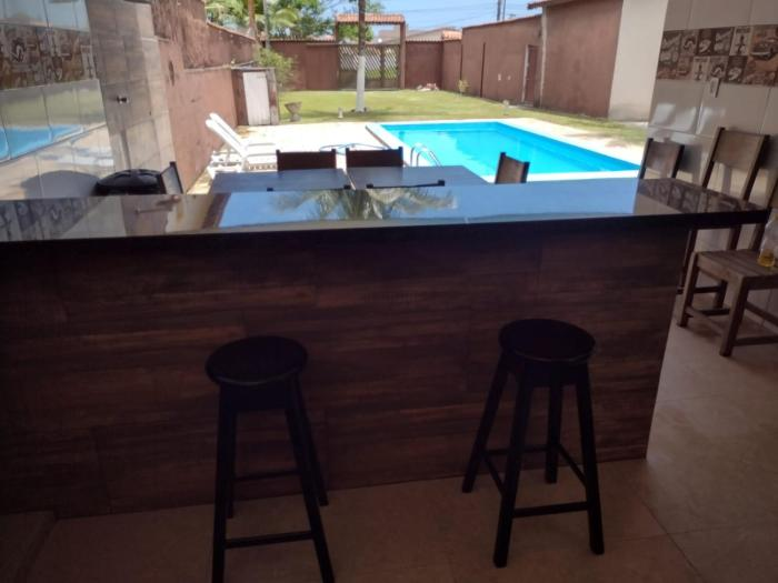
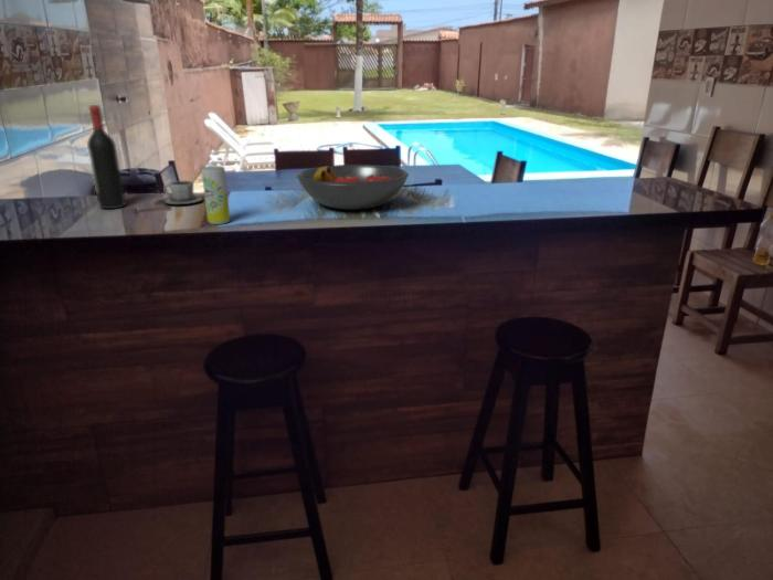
+ beverage can [201,165,231,225]
+ fruit bowl [296,164,410,211]
+ wine bottle [86,104,127,210]
+ cup [162,180,204,205]
